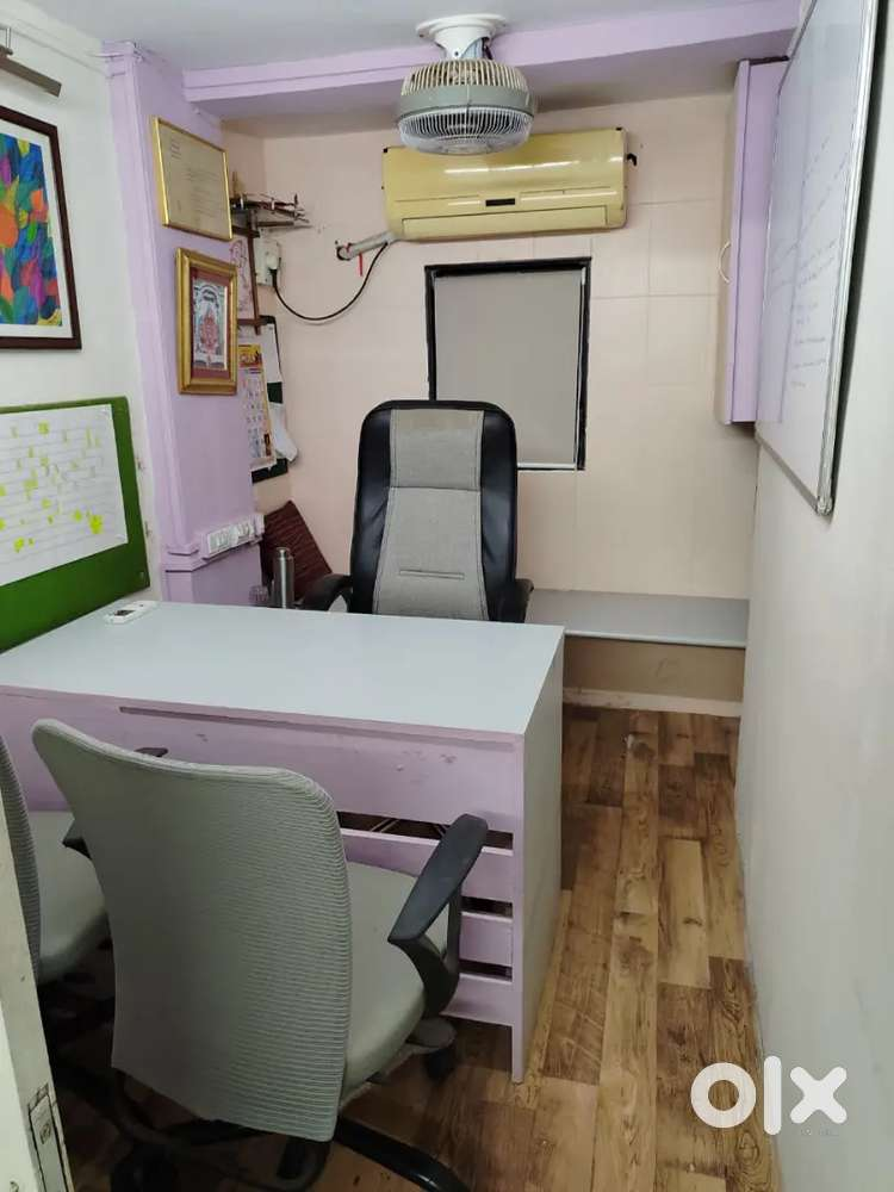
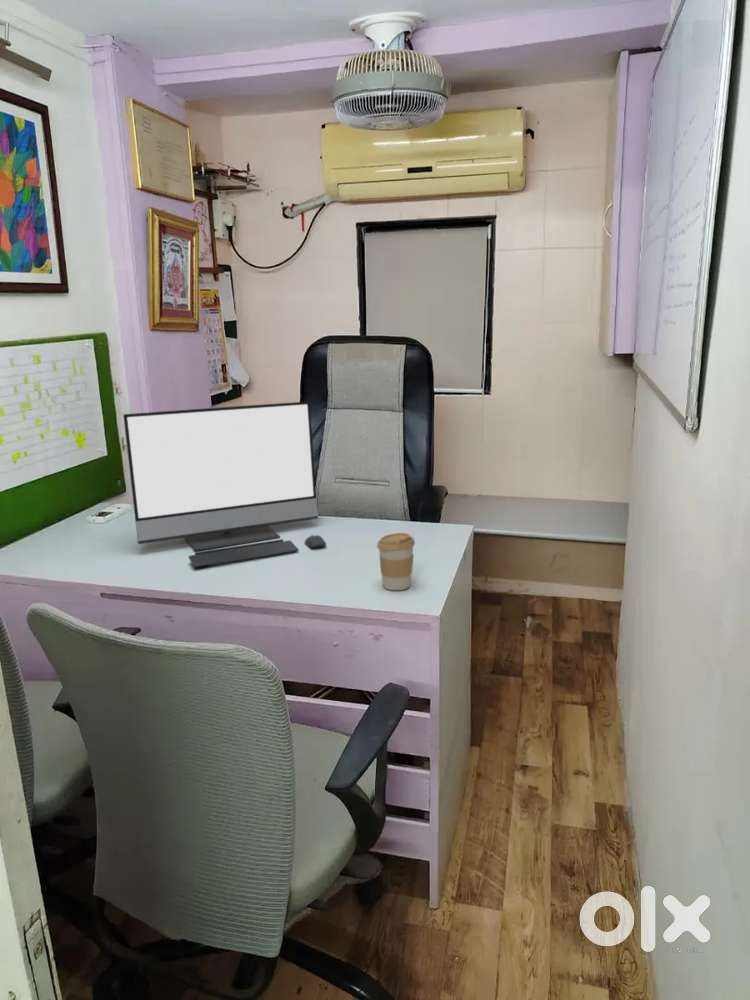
+ monitor [122,400,327,568]
+ coffee cup [376,532,416,591]
